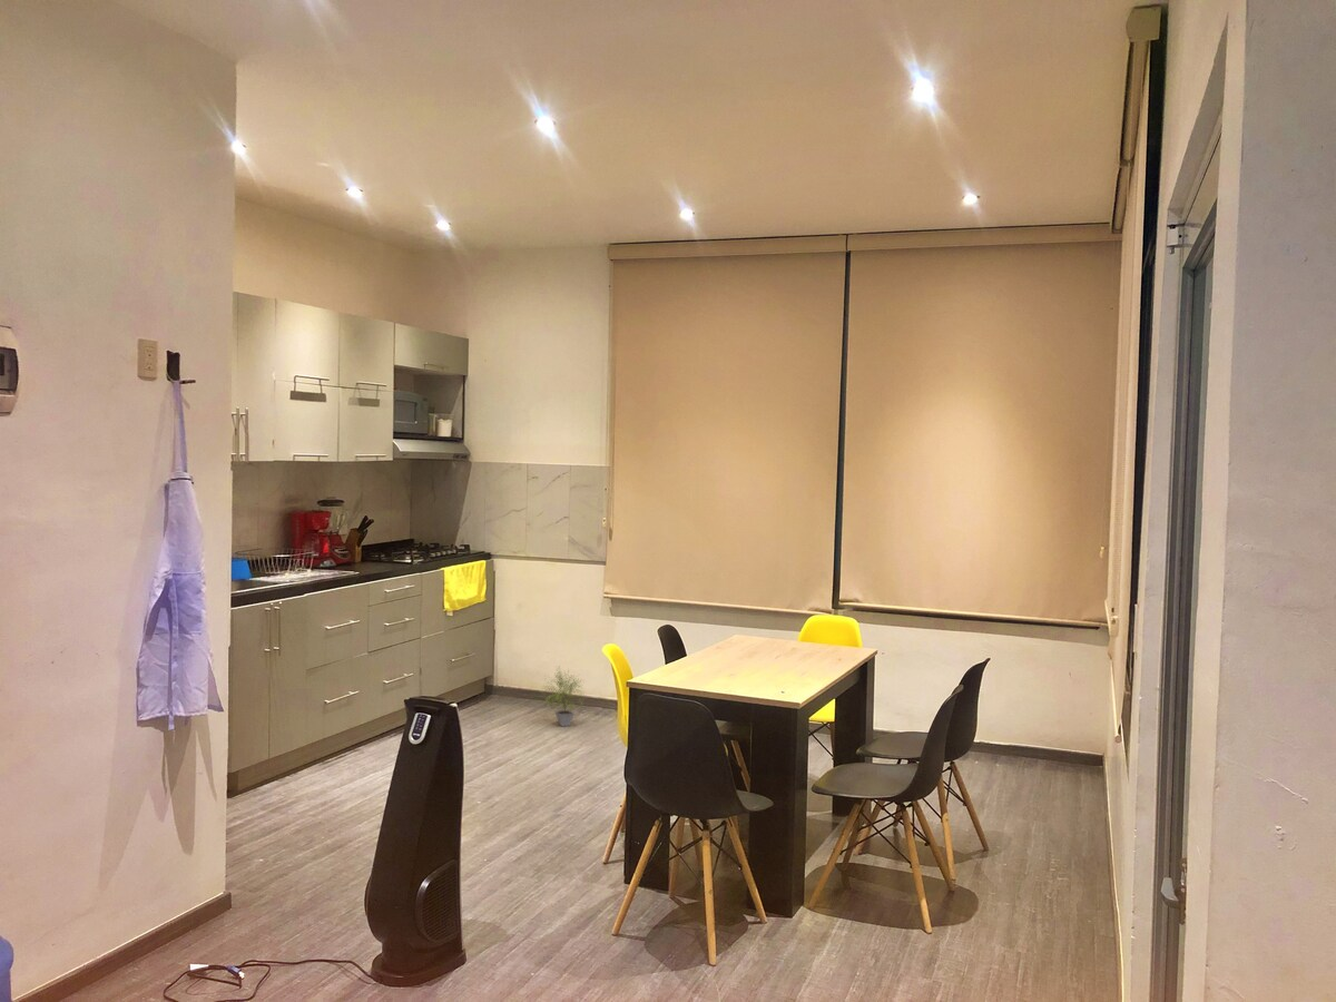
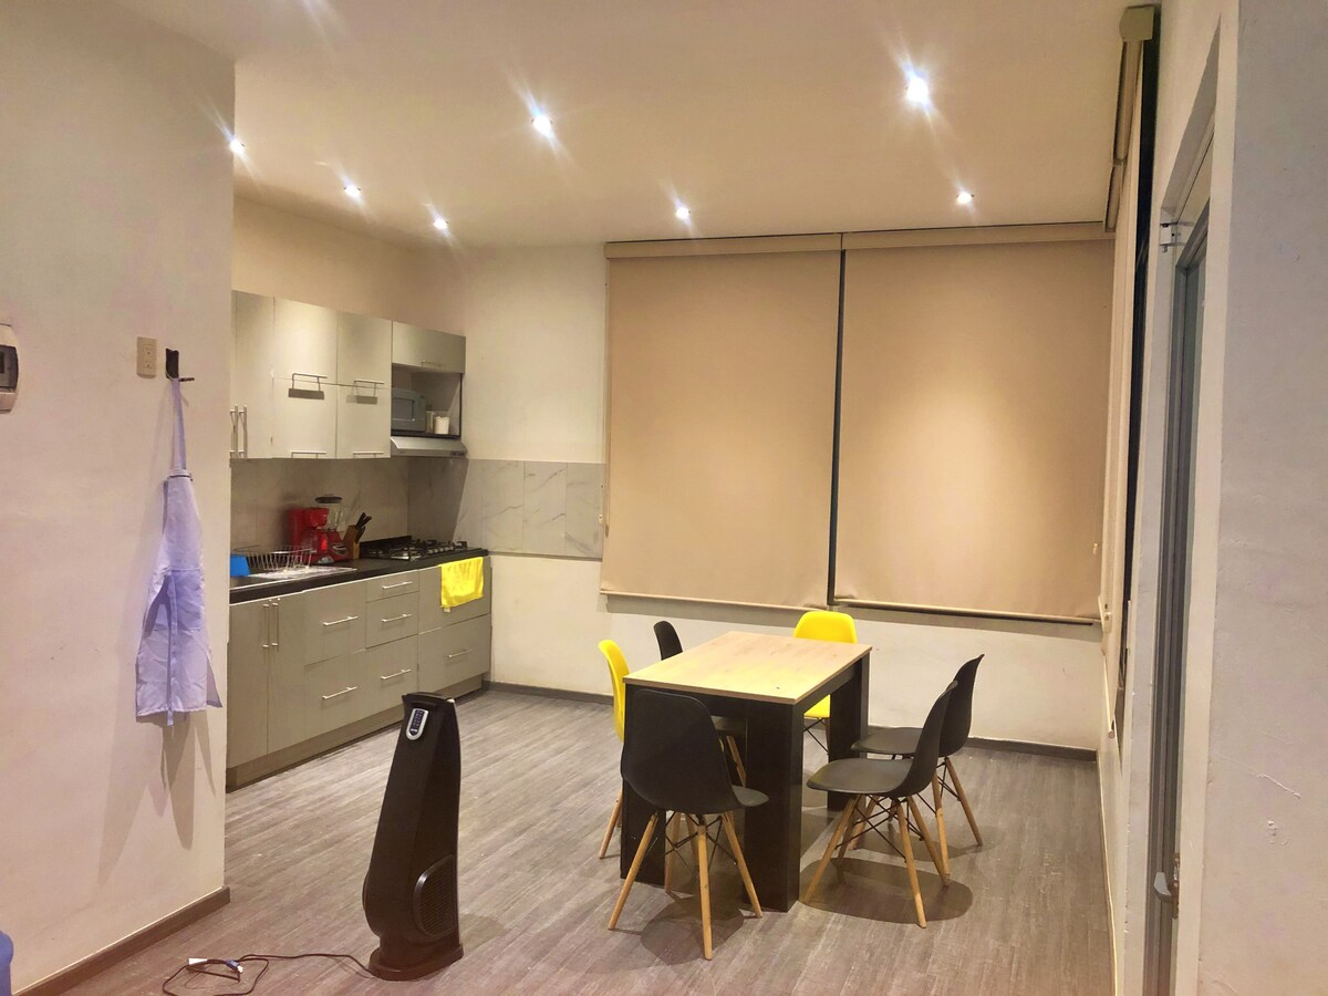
- potted plant [540,665,588,727]
